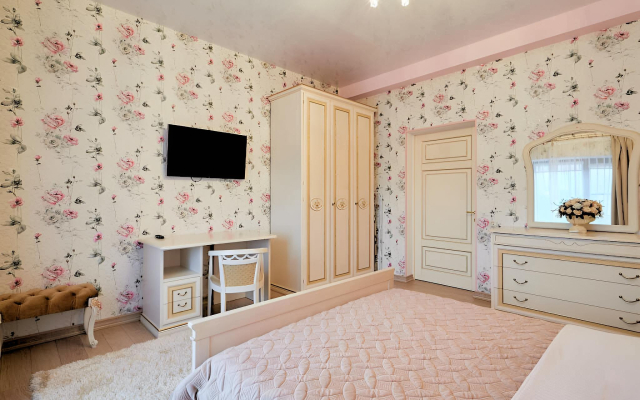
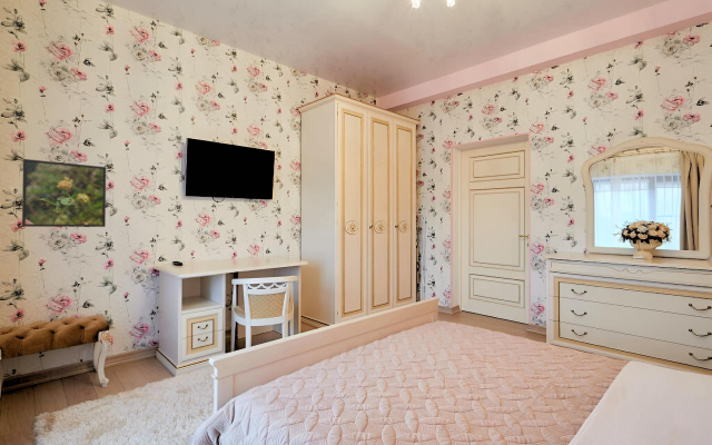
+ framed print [21,158,107,228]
